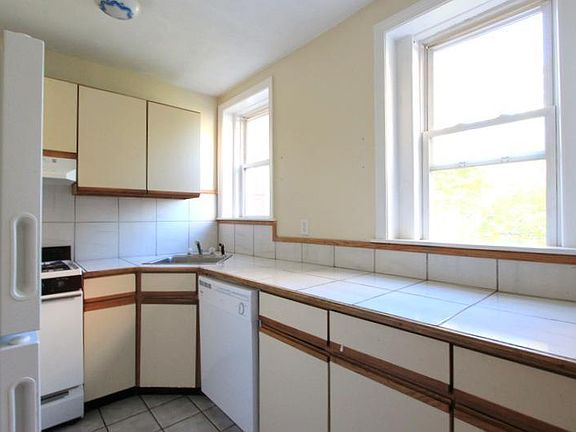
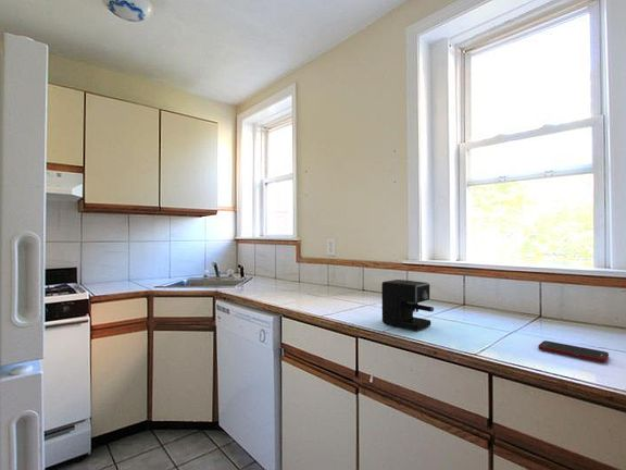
+ coffee maker [380,279,435,332]
+ cell phone [537,339,610,363]
